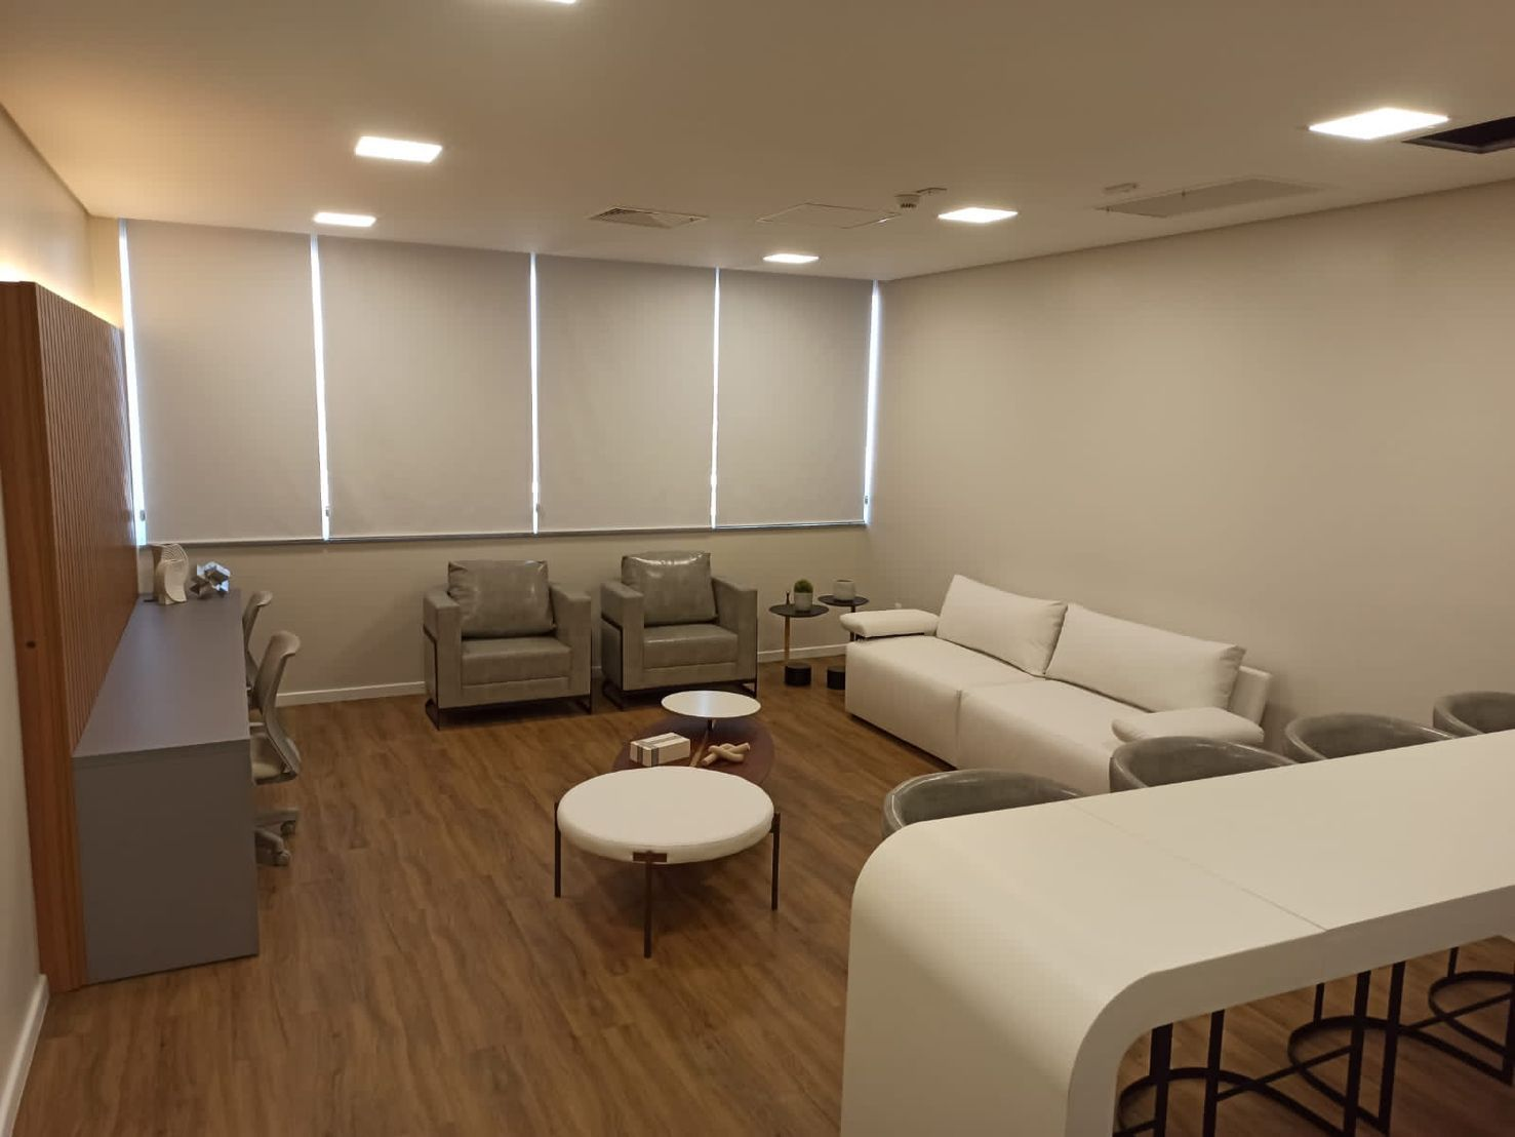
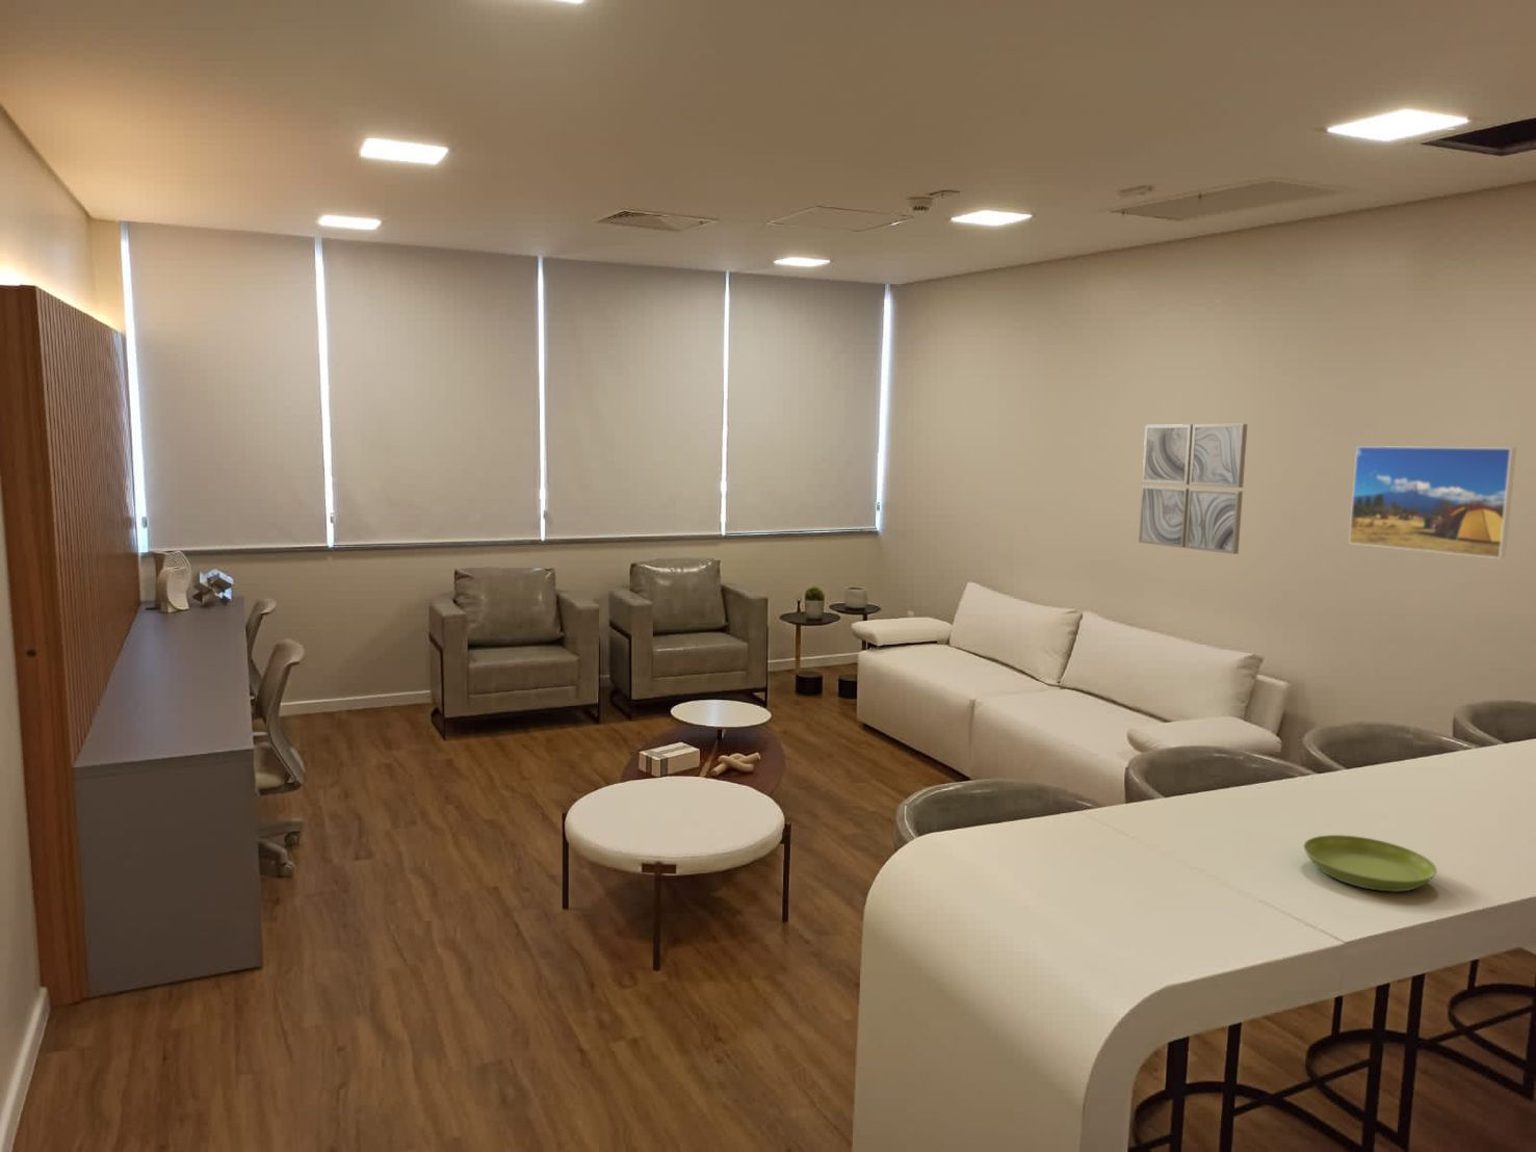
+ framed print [1347,445,1518,559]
+ wall art [1138,424,1248,555]
+ saucer [1304,834,1438,893]
